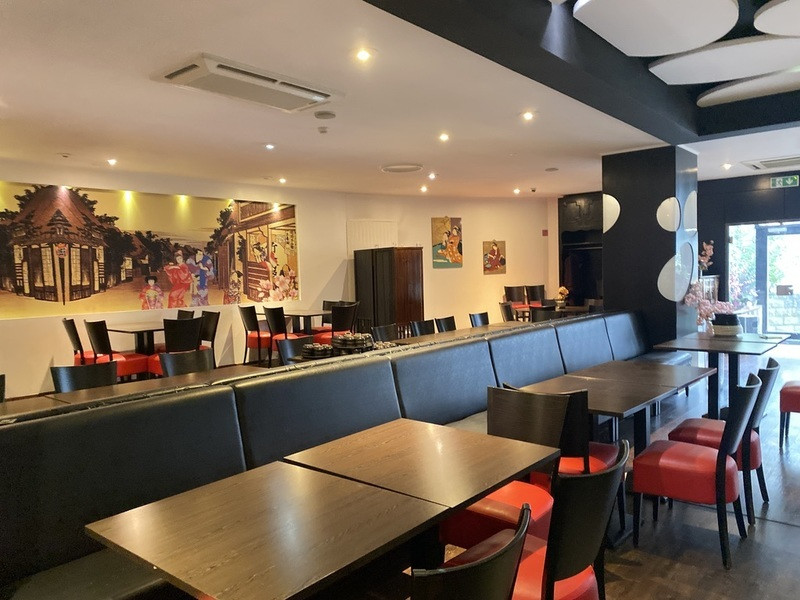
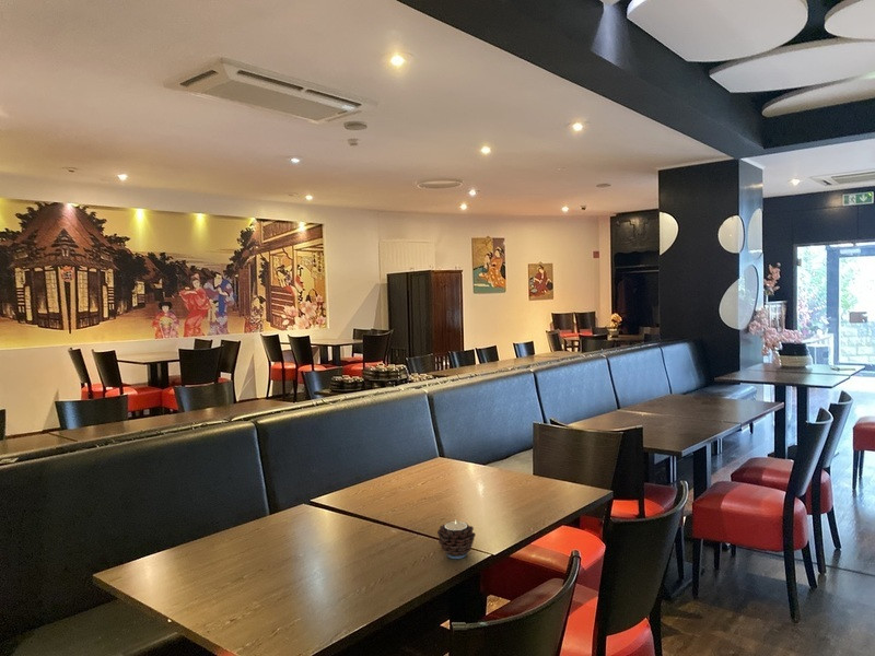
+ candle [436,518,477,560]
